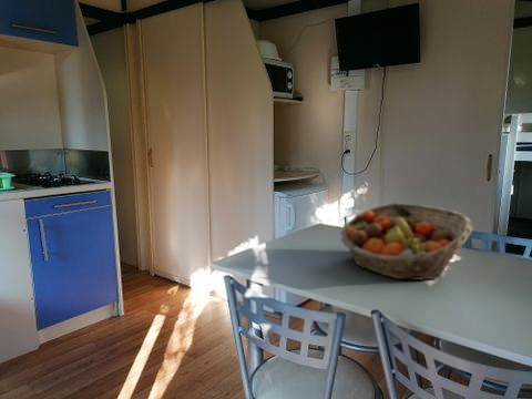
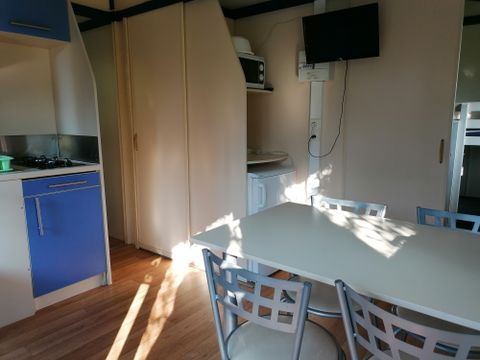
- fruit basket [339,203,473,282]
